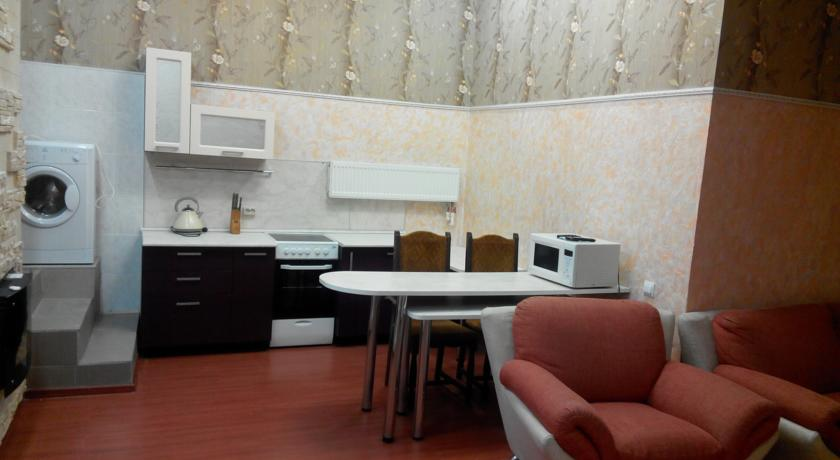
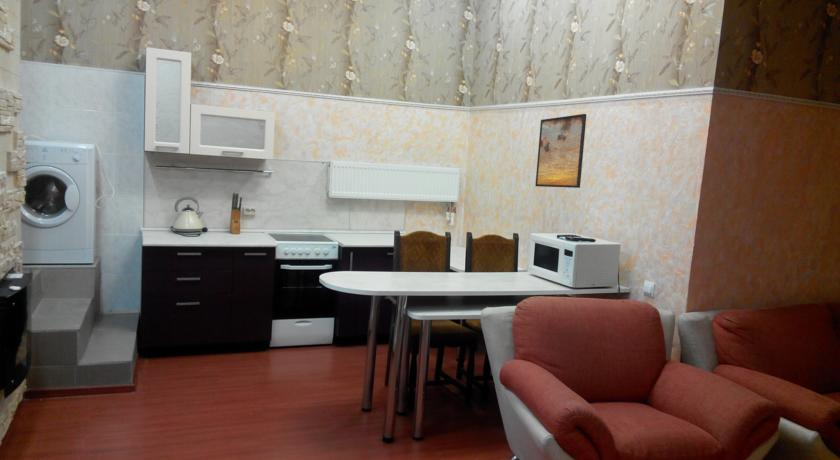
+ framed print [535,113,587,189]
